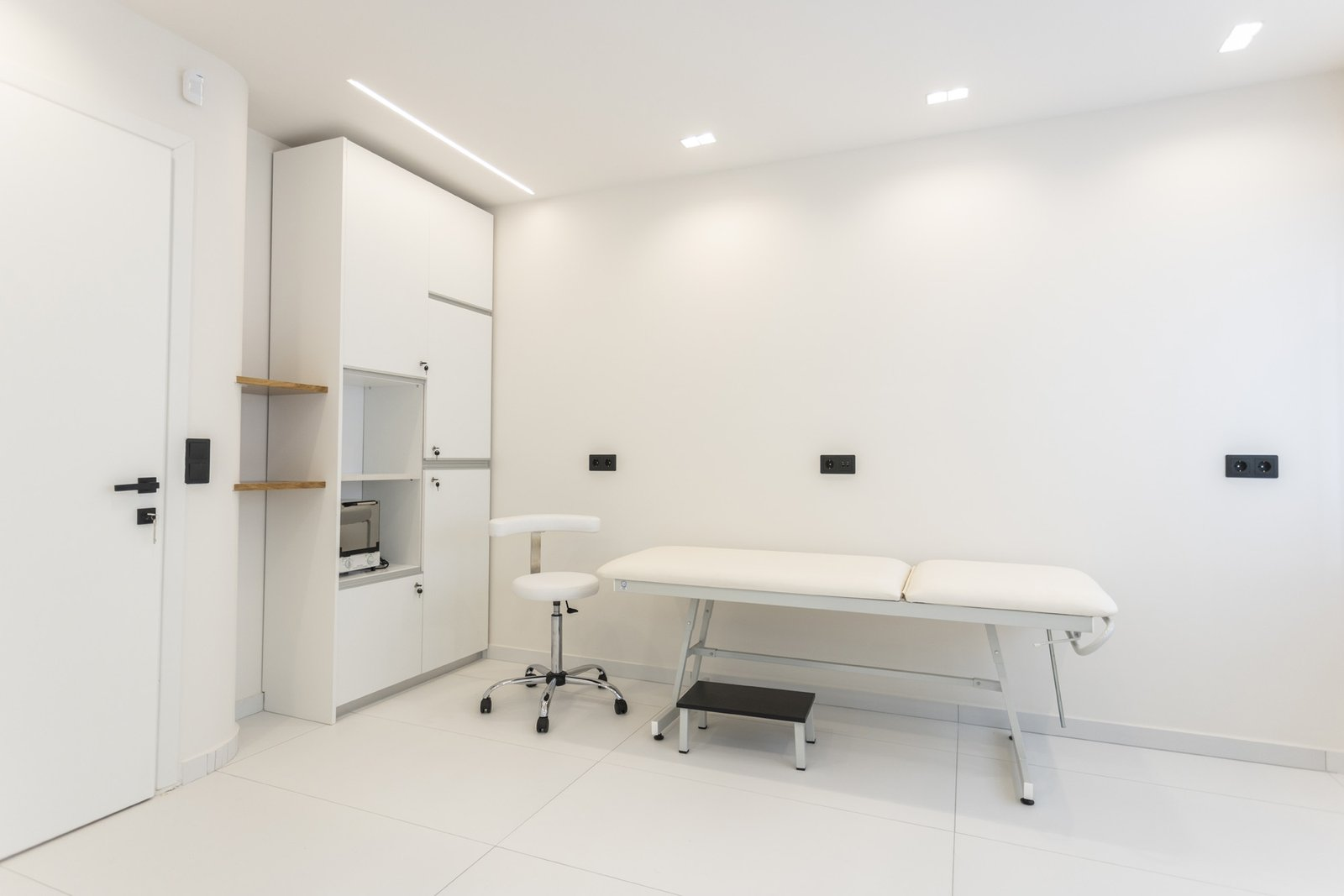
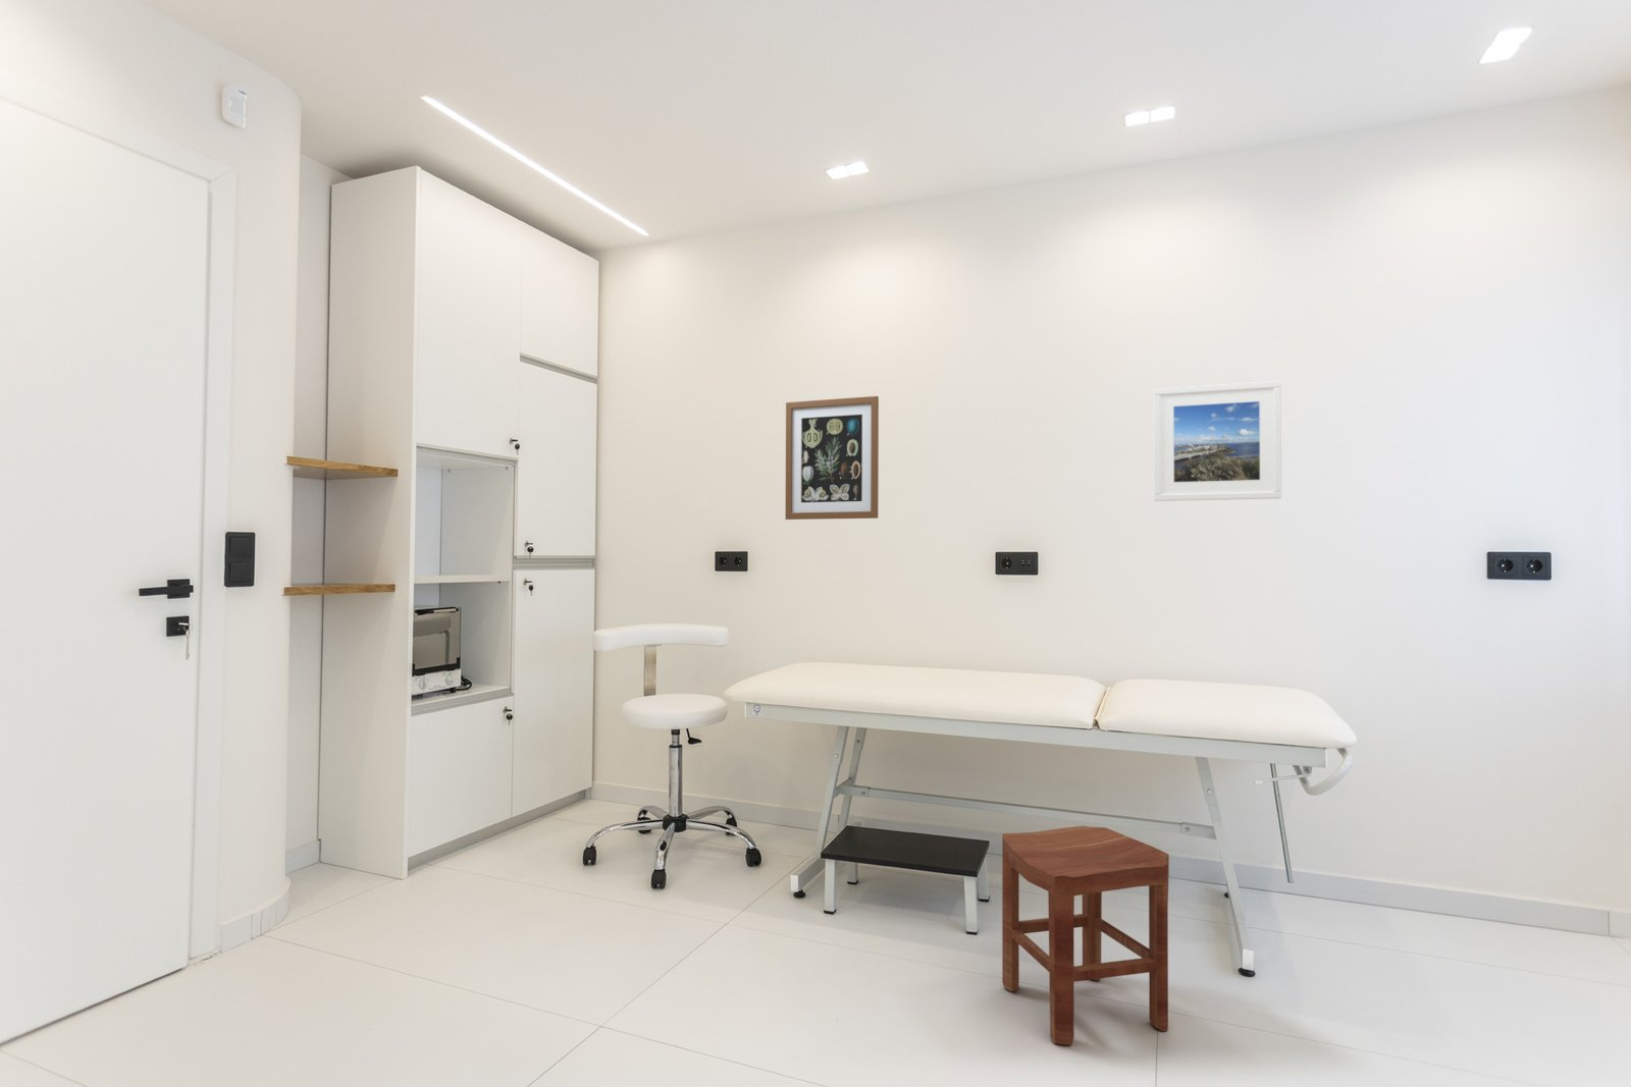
+ stool [1001,825,1170,1046]
+ wall art [784,395,880,520]
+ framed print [1153,380,1283,502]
